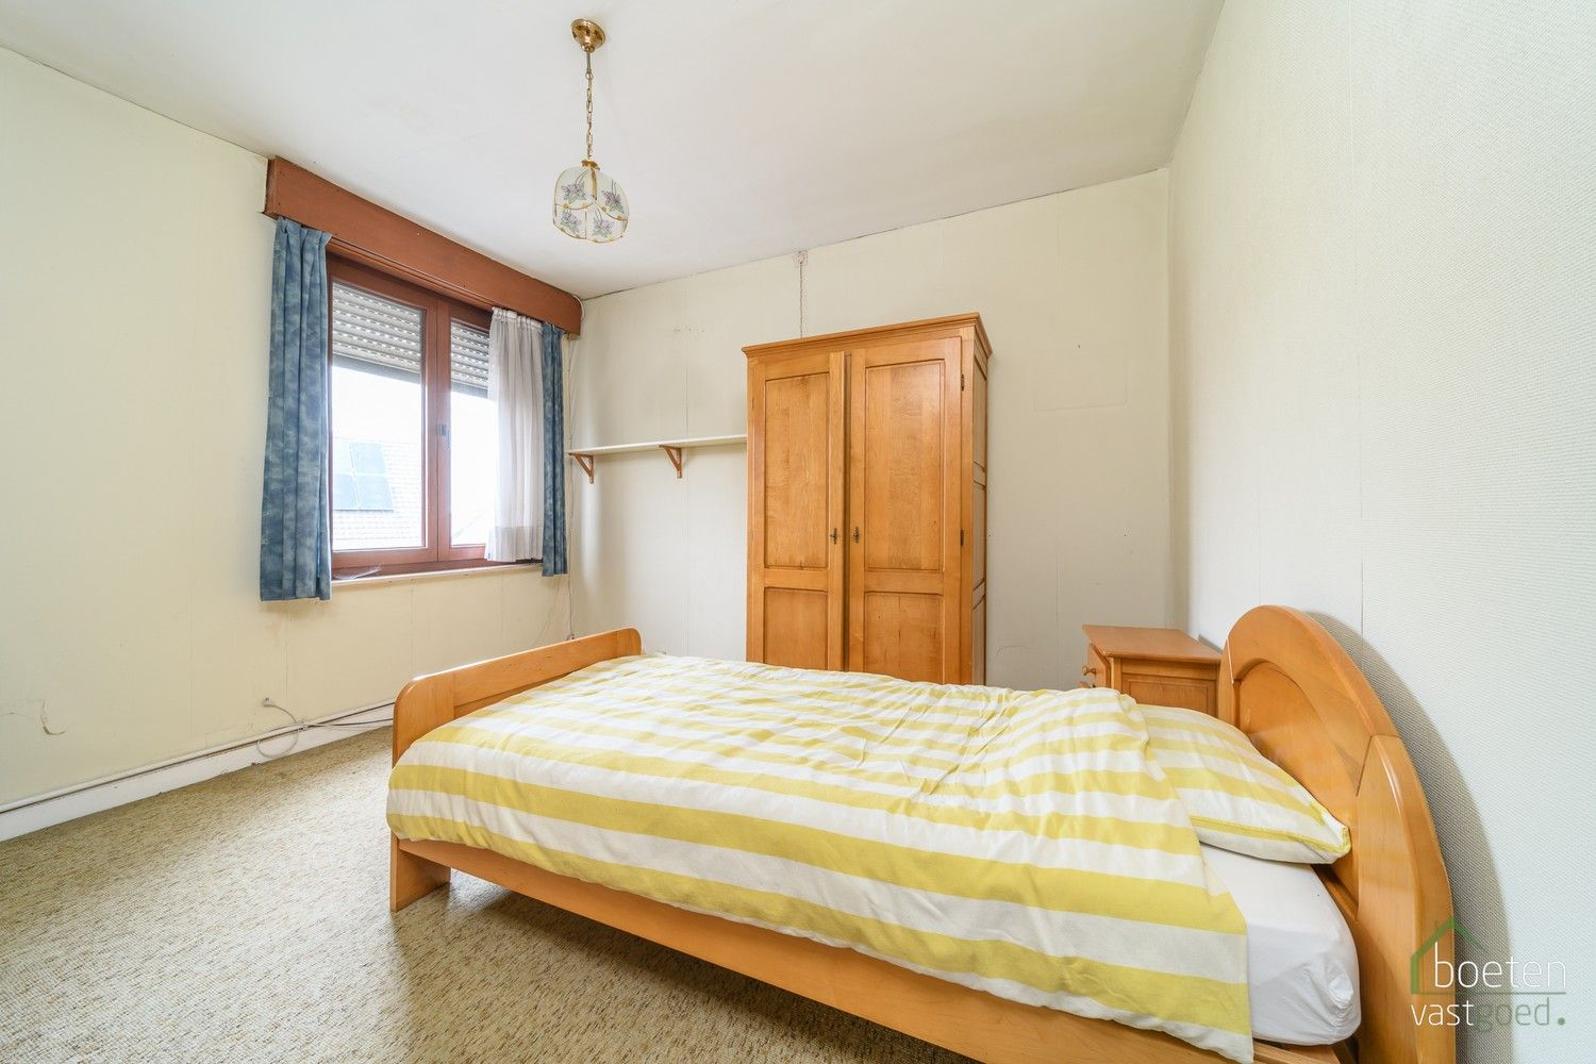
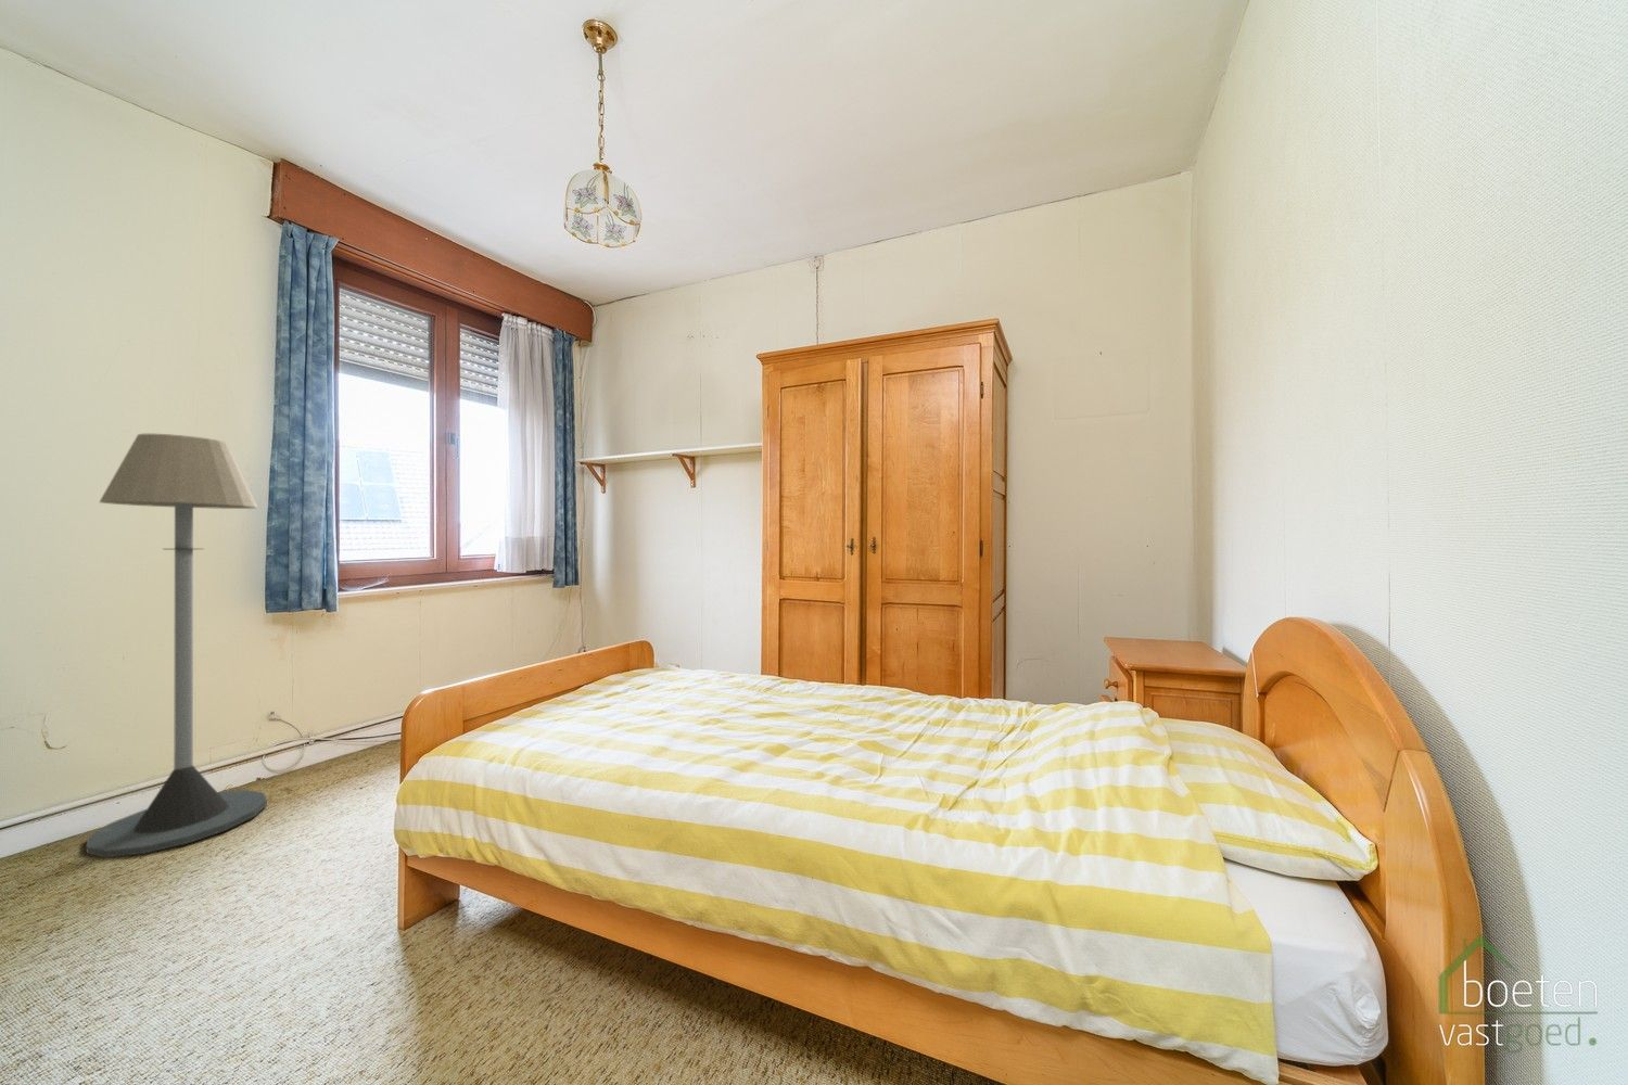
+ floor lamp [86,434,268,859]
